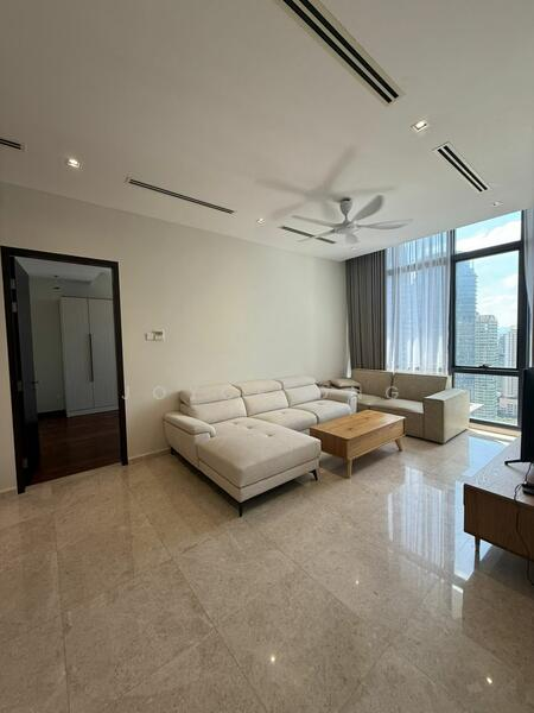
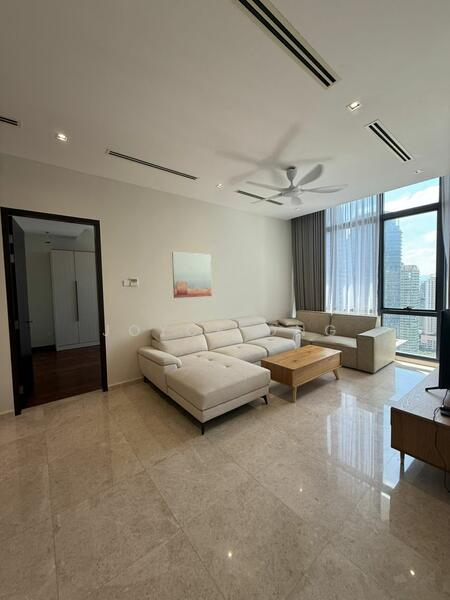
+ wall art [171,251,213,299]
